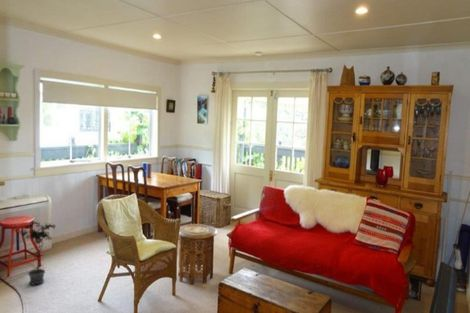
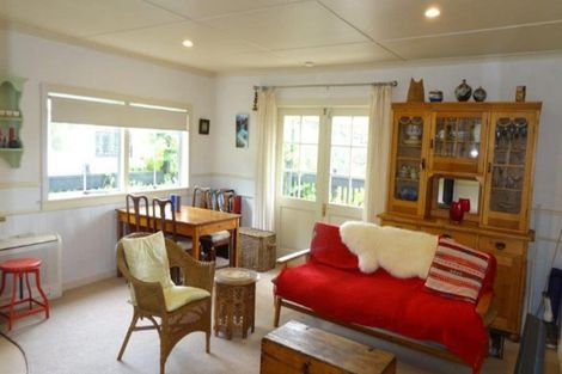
- potted plant [15,219,57,286]
